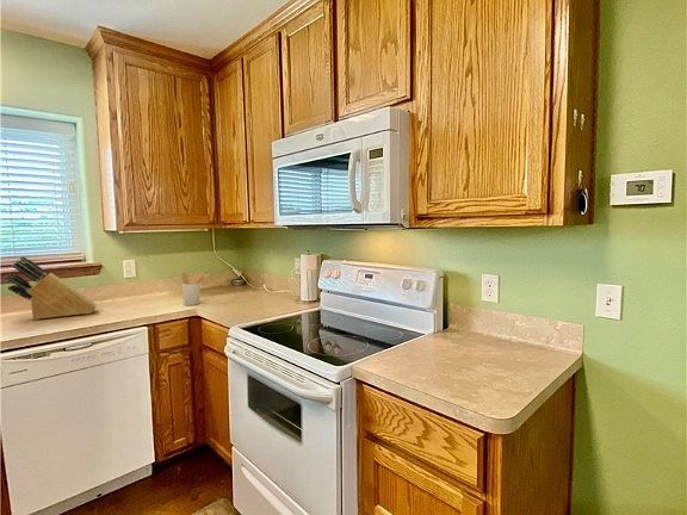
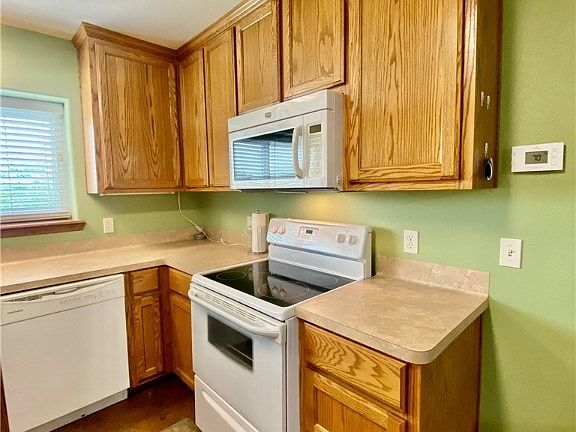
- utensil holder [180,272,206,306]
- knife block [4,255,98,321]
